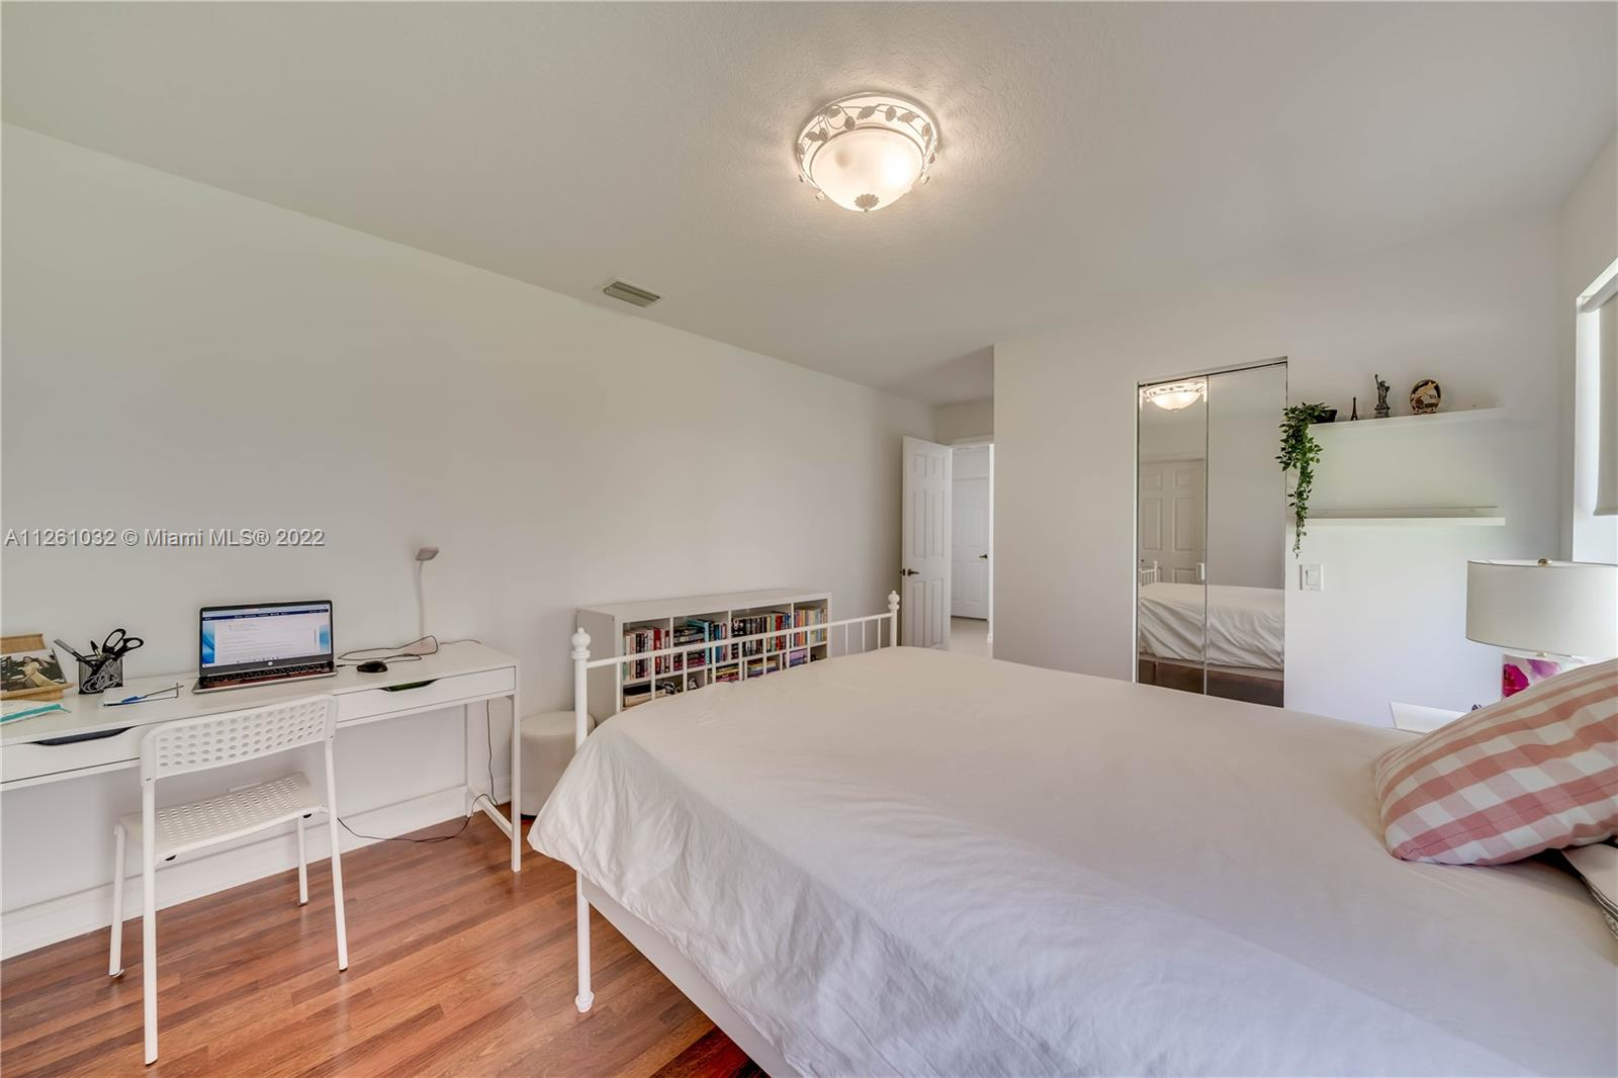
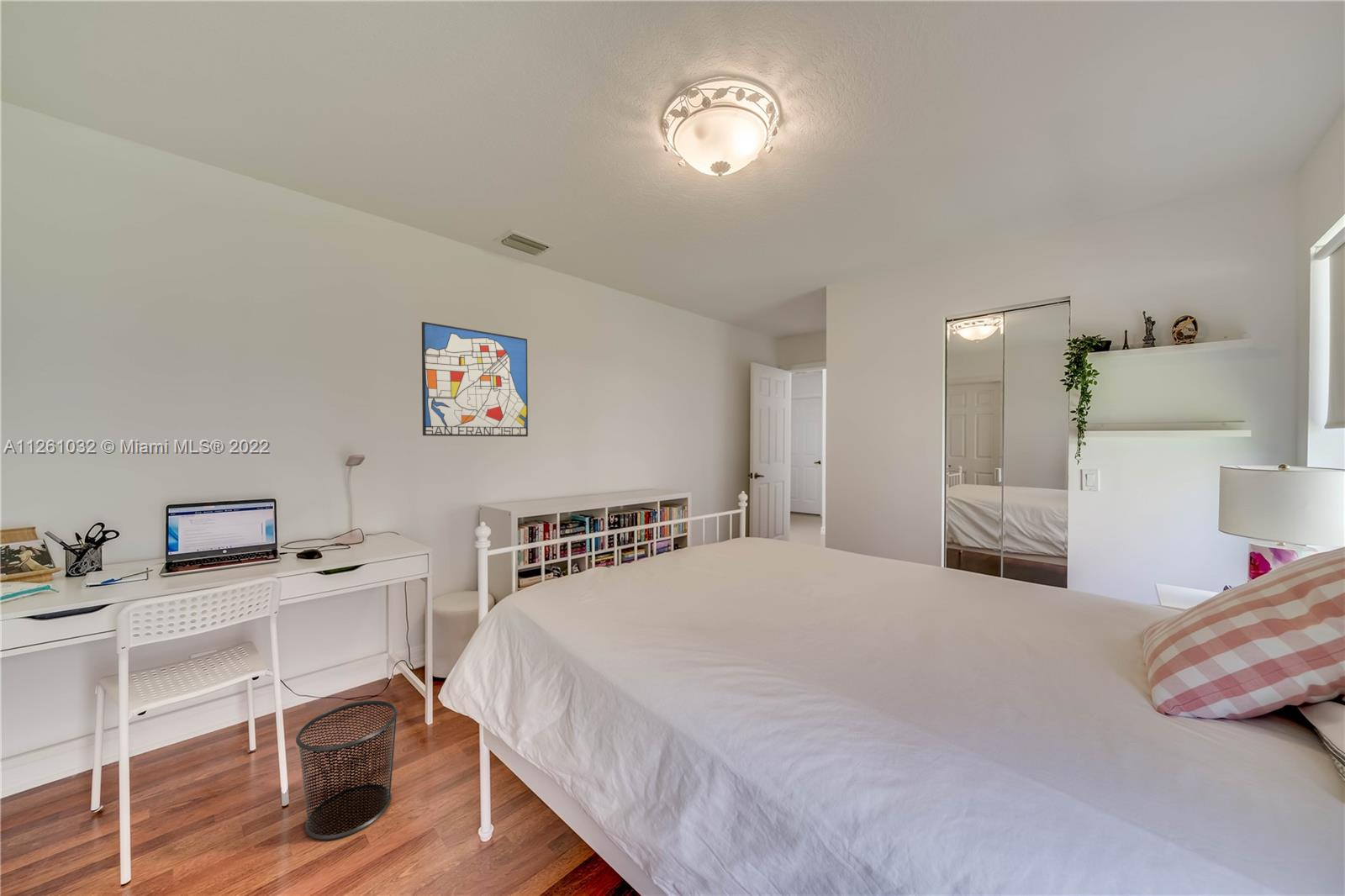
+ waste bin [295,700,398,841]
+ wall art [421,321,529,437]
